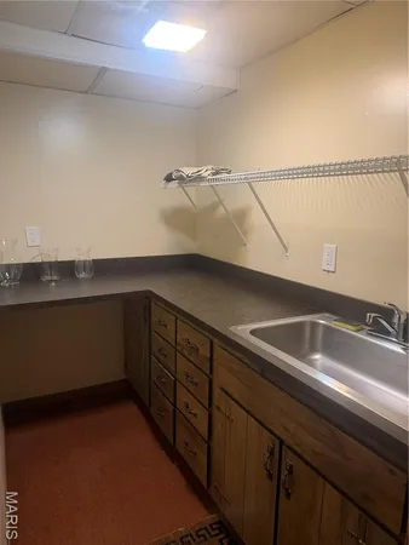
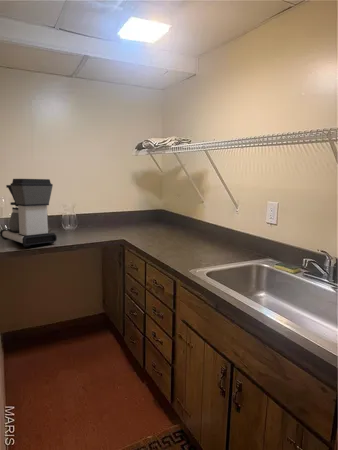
+ coffee maker [0,178,58,248]
